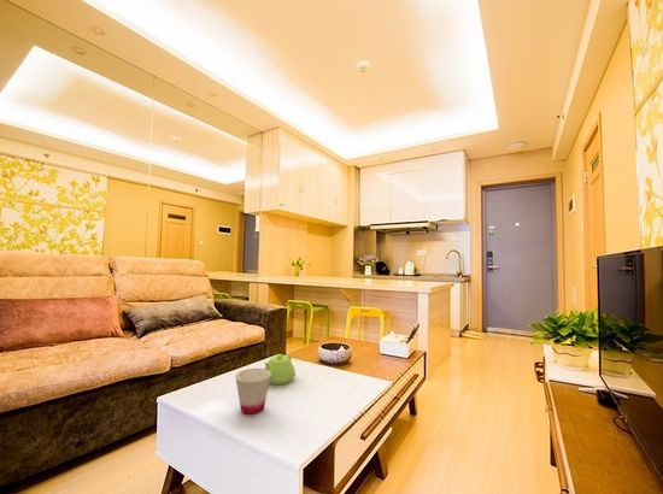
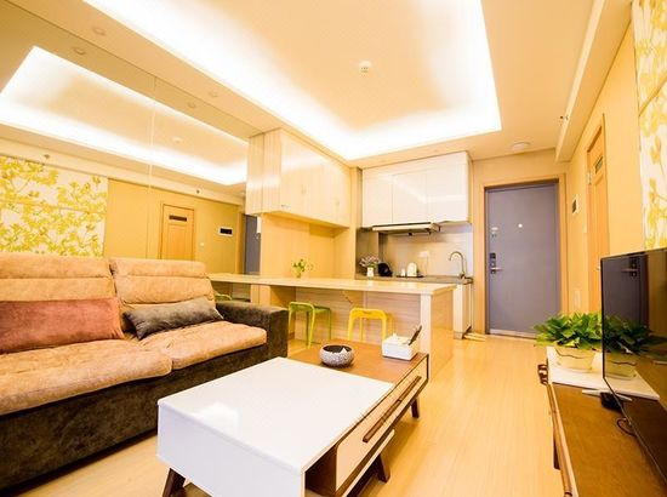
- cup [234,367,271,416]
- teapot [263,353,297,386]
